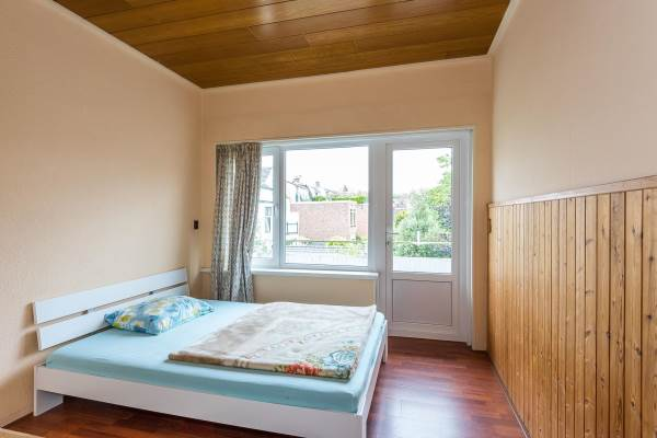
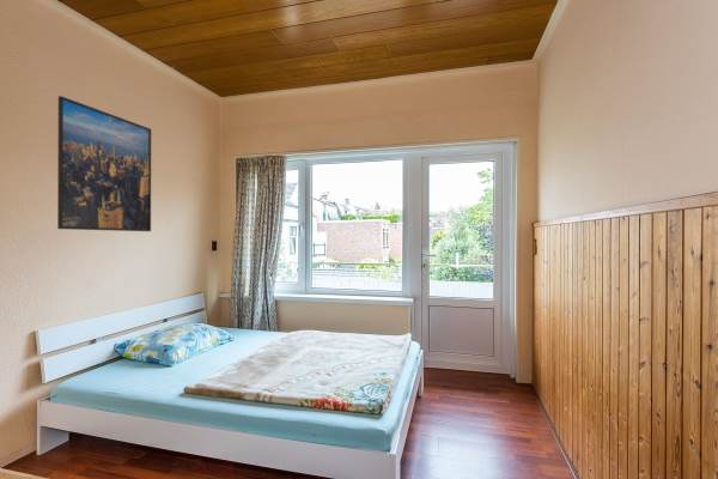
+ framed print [56,95,152,232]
